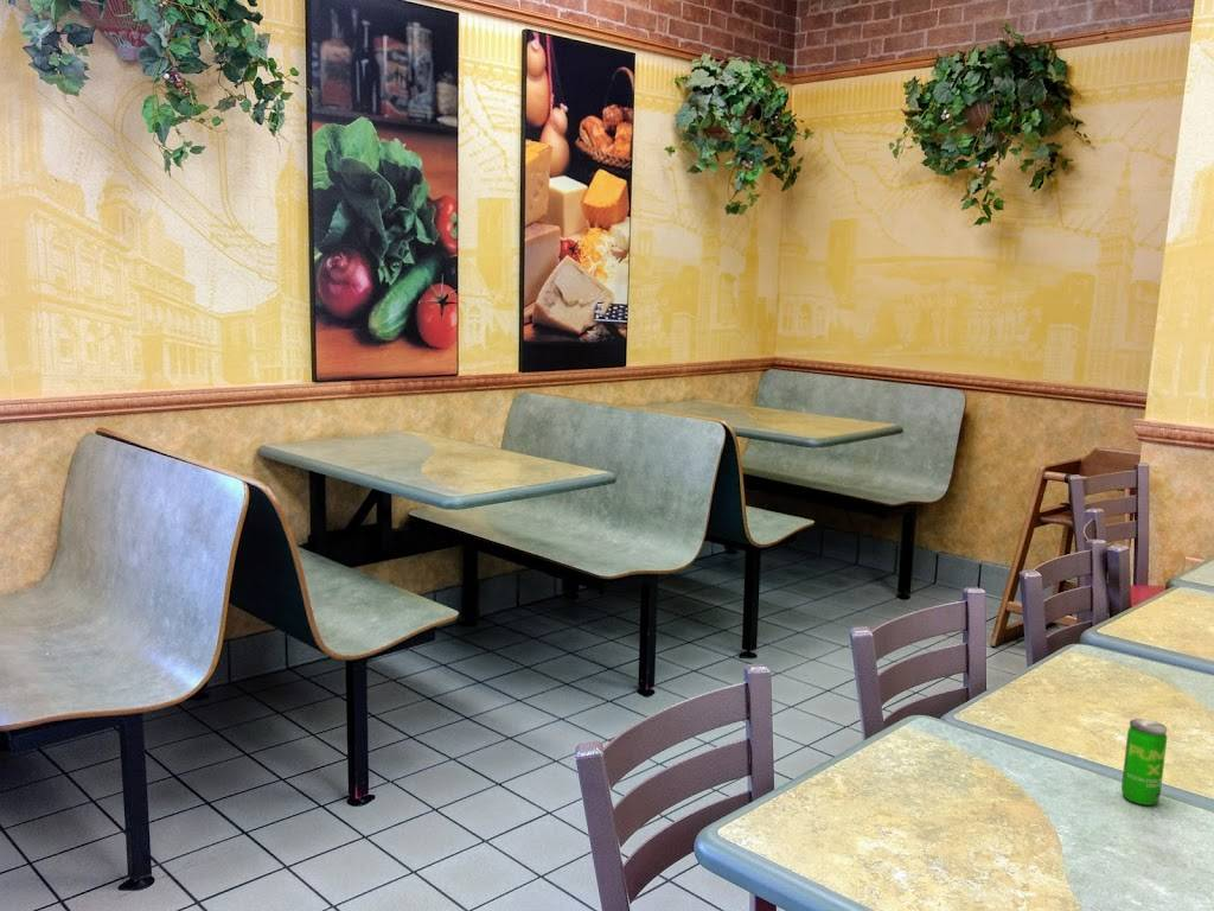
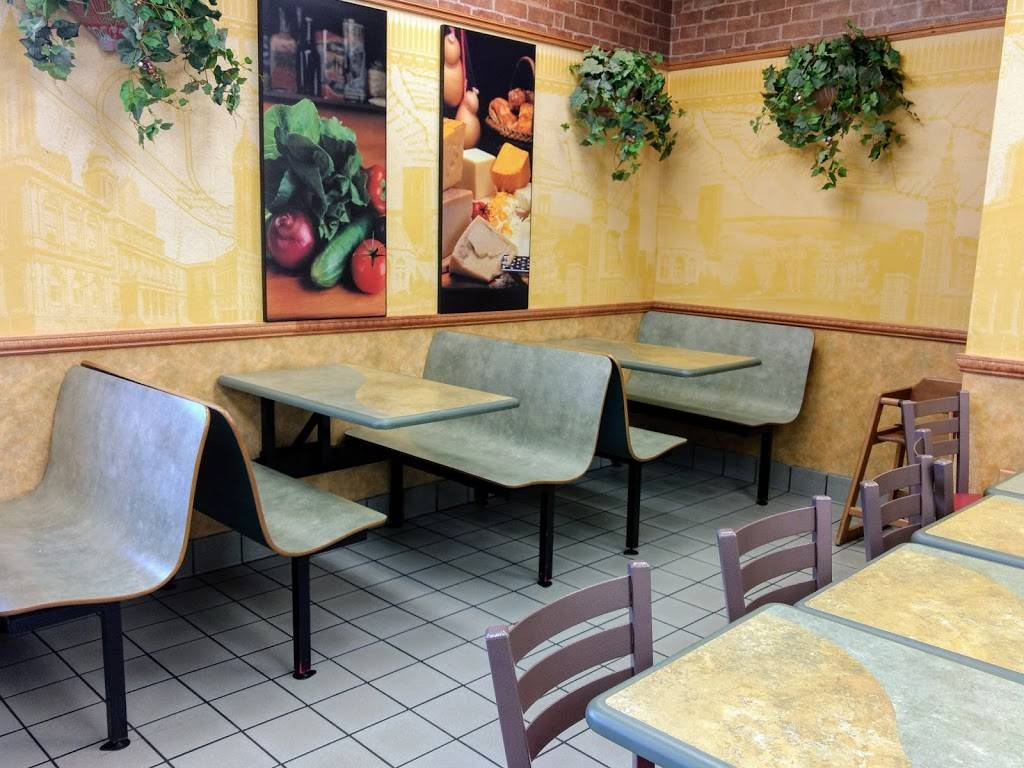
- beverage can [1120,718,1169,807]
